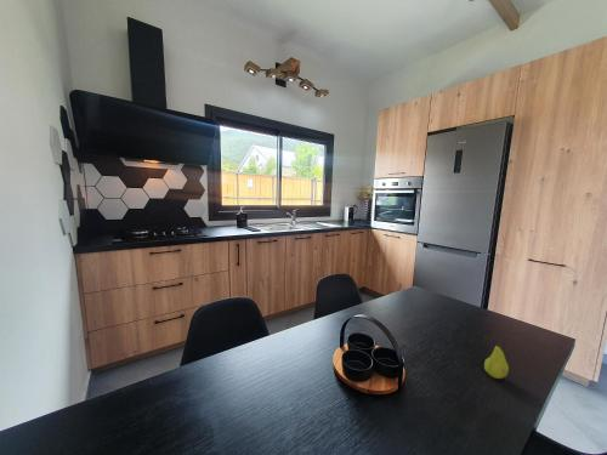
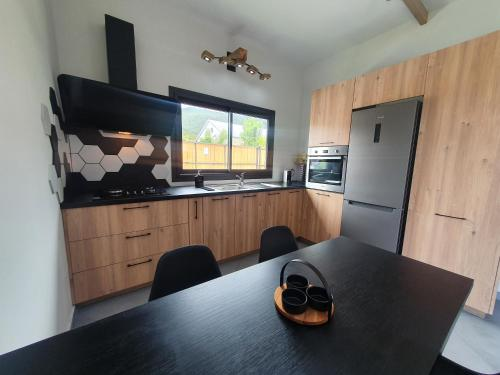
- fruit [483,341,510,380]
